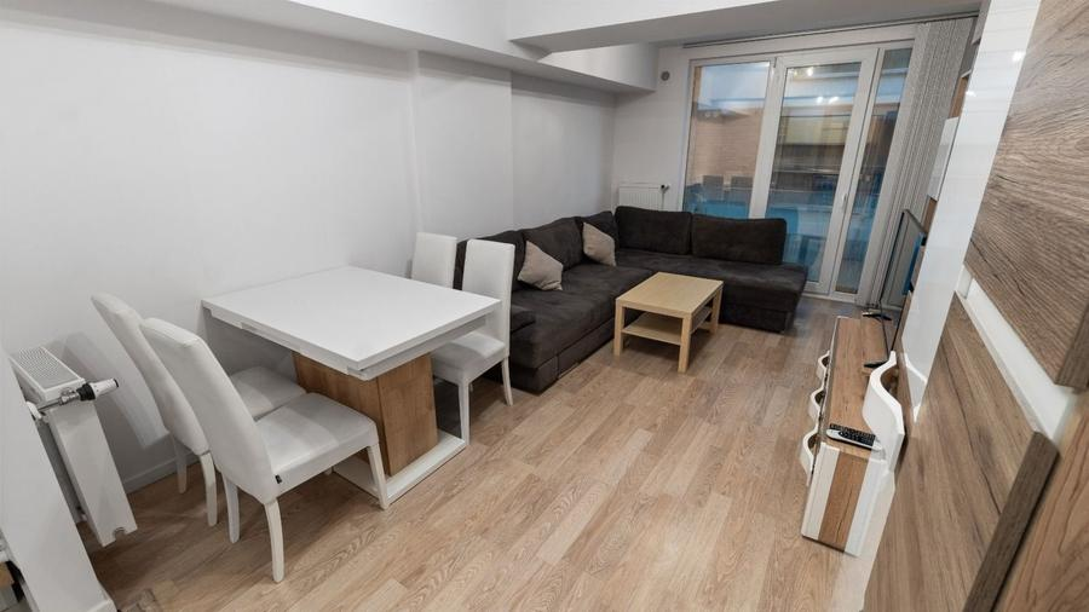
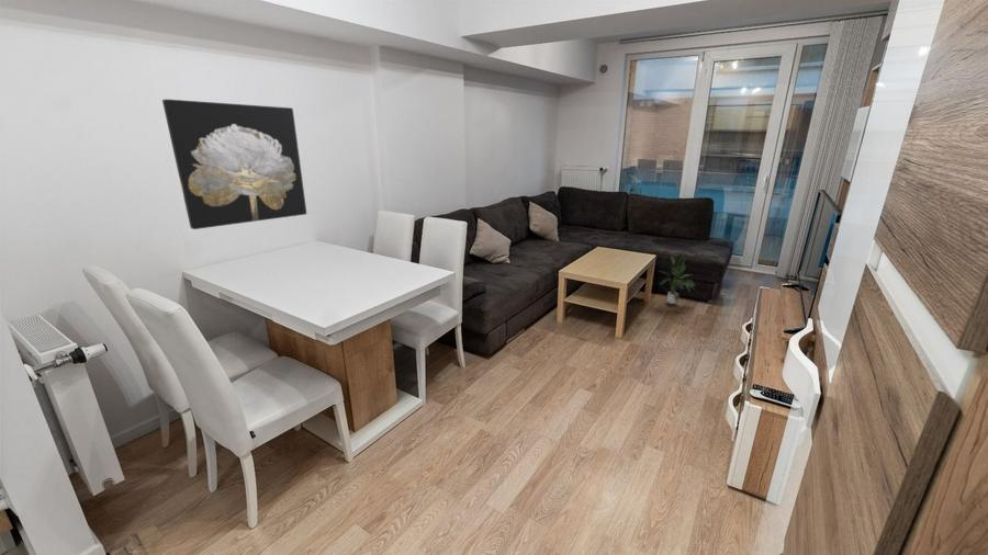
+ wall art [161,99,307,230]
+ potted plant [656,253,696,305]
